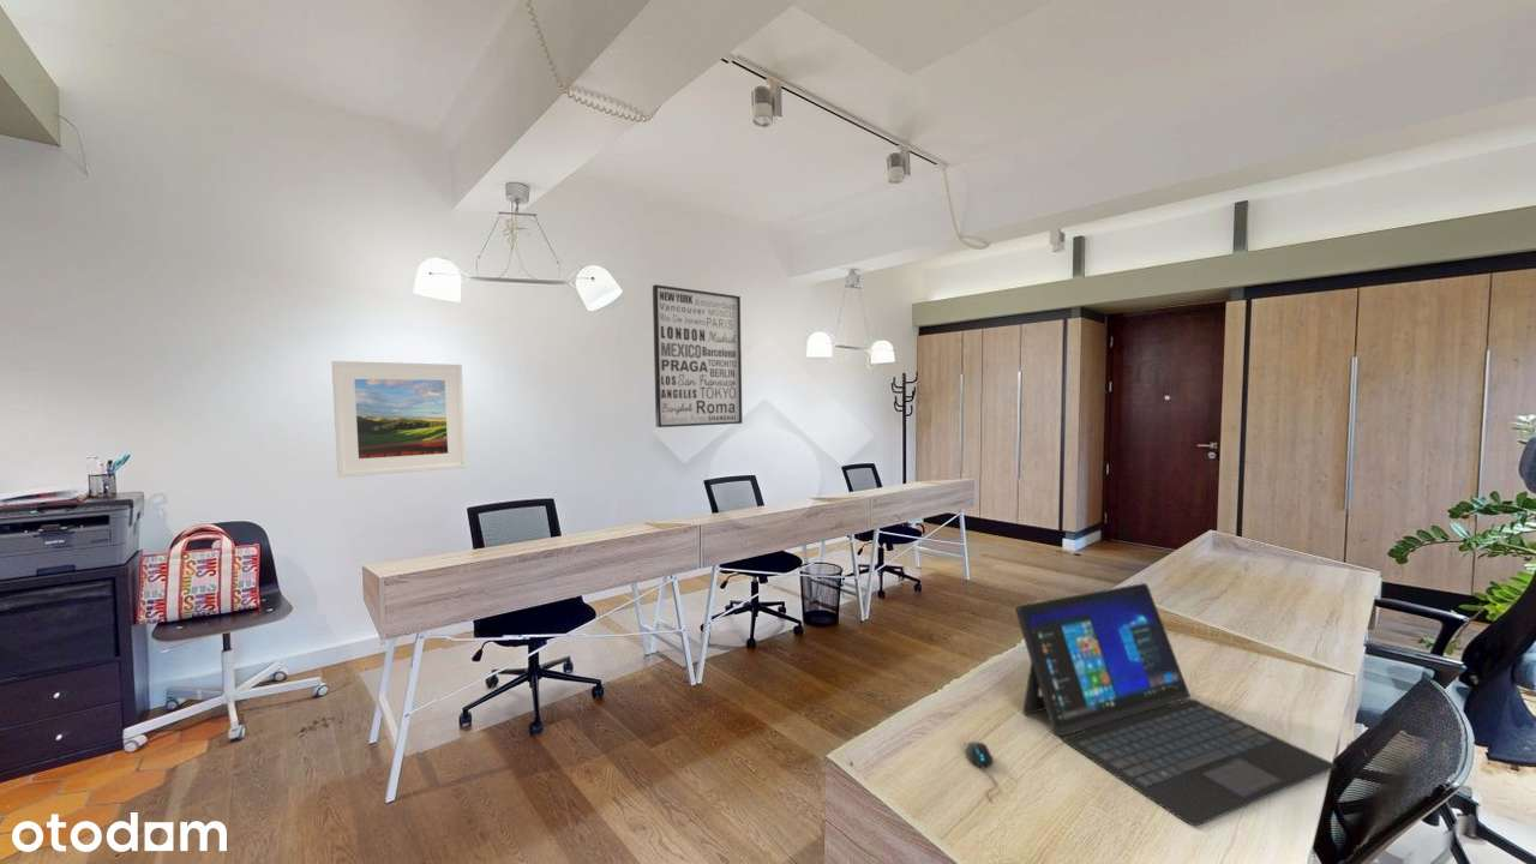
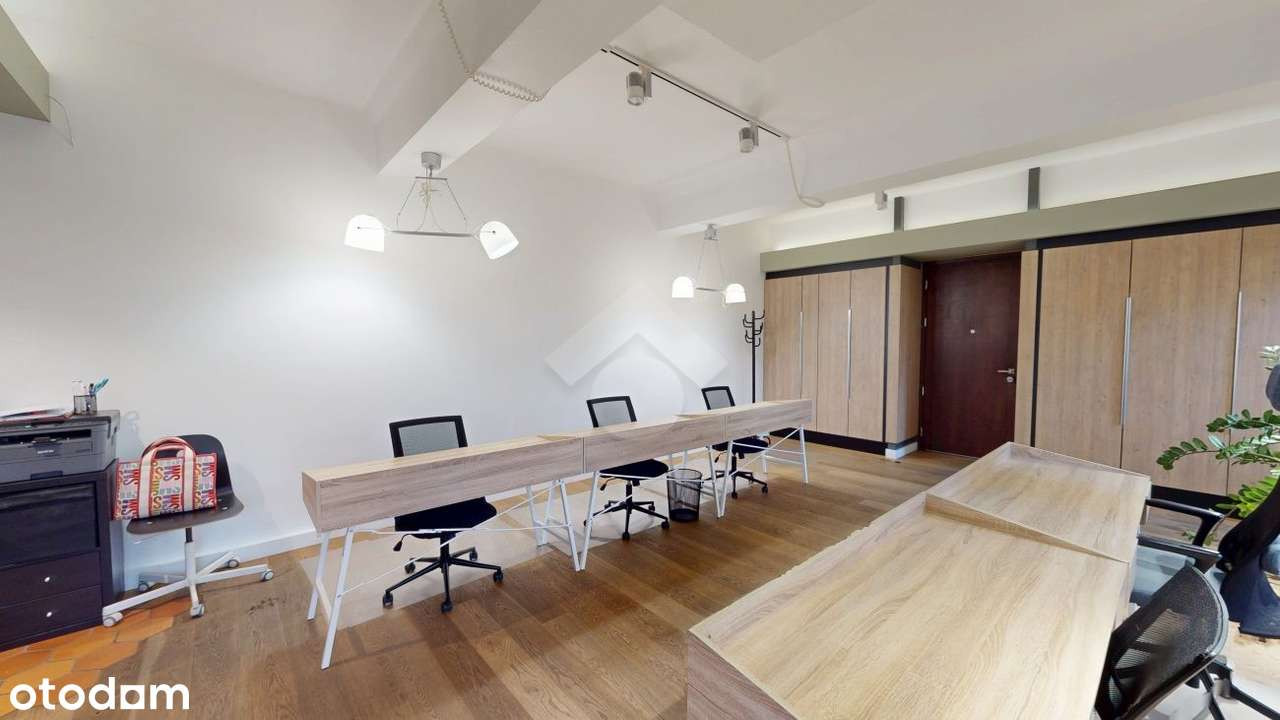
- mouse [965,742,998,803]
- laptop [1014,582,1338,827]
- wall art [652,283,743,428]
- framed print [330,360,467,479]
